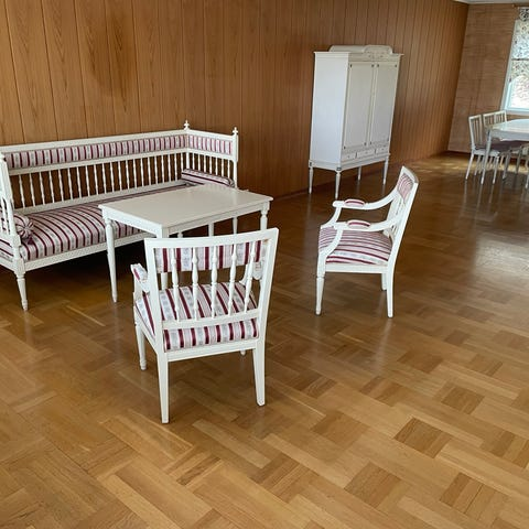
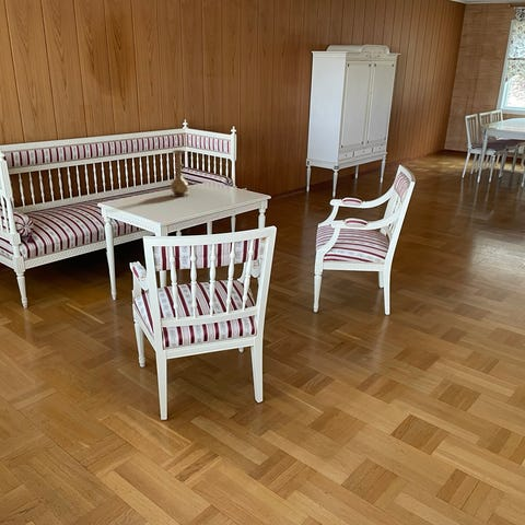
+ vase [170,149,189,198]
